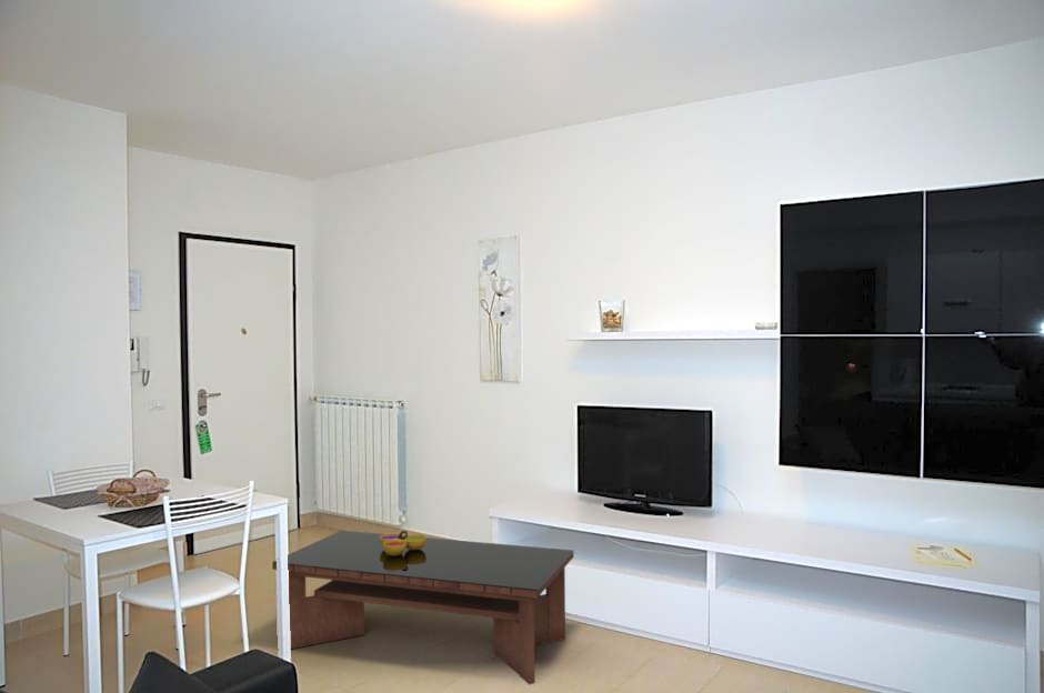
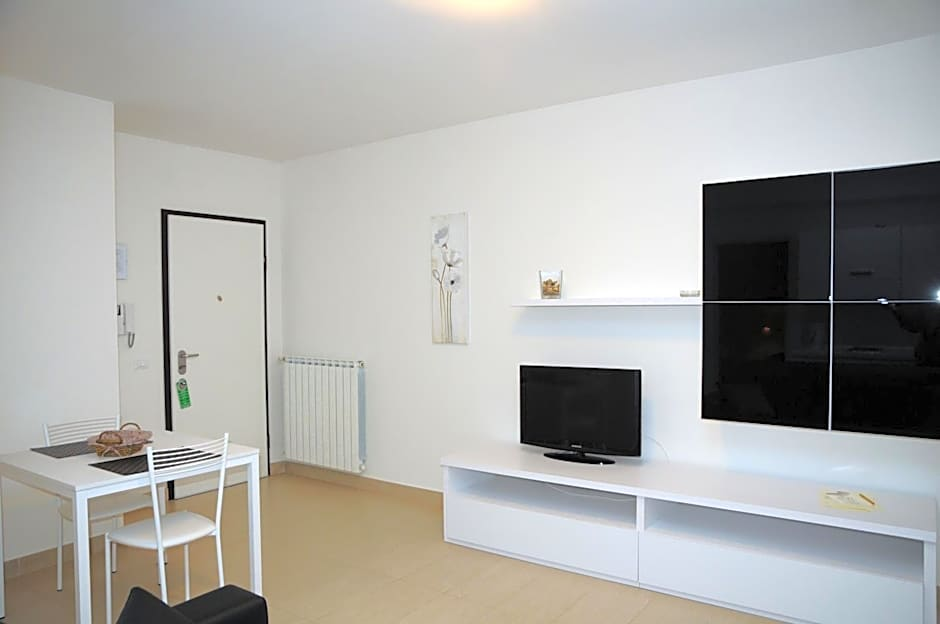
- decorative bowl [380,530,426,556]
- coffee table [271,530,575,685]
